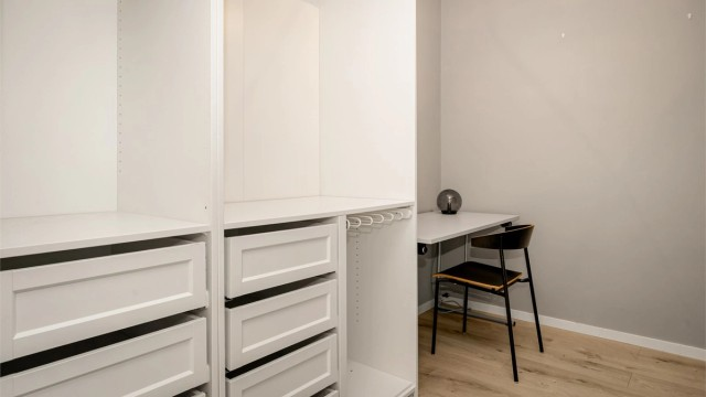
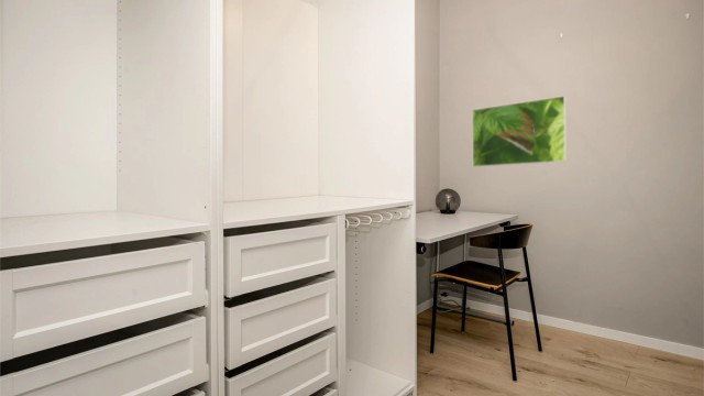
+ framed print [471,95,568,168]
